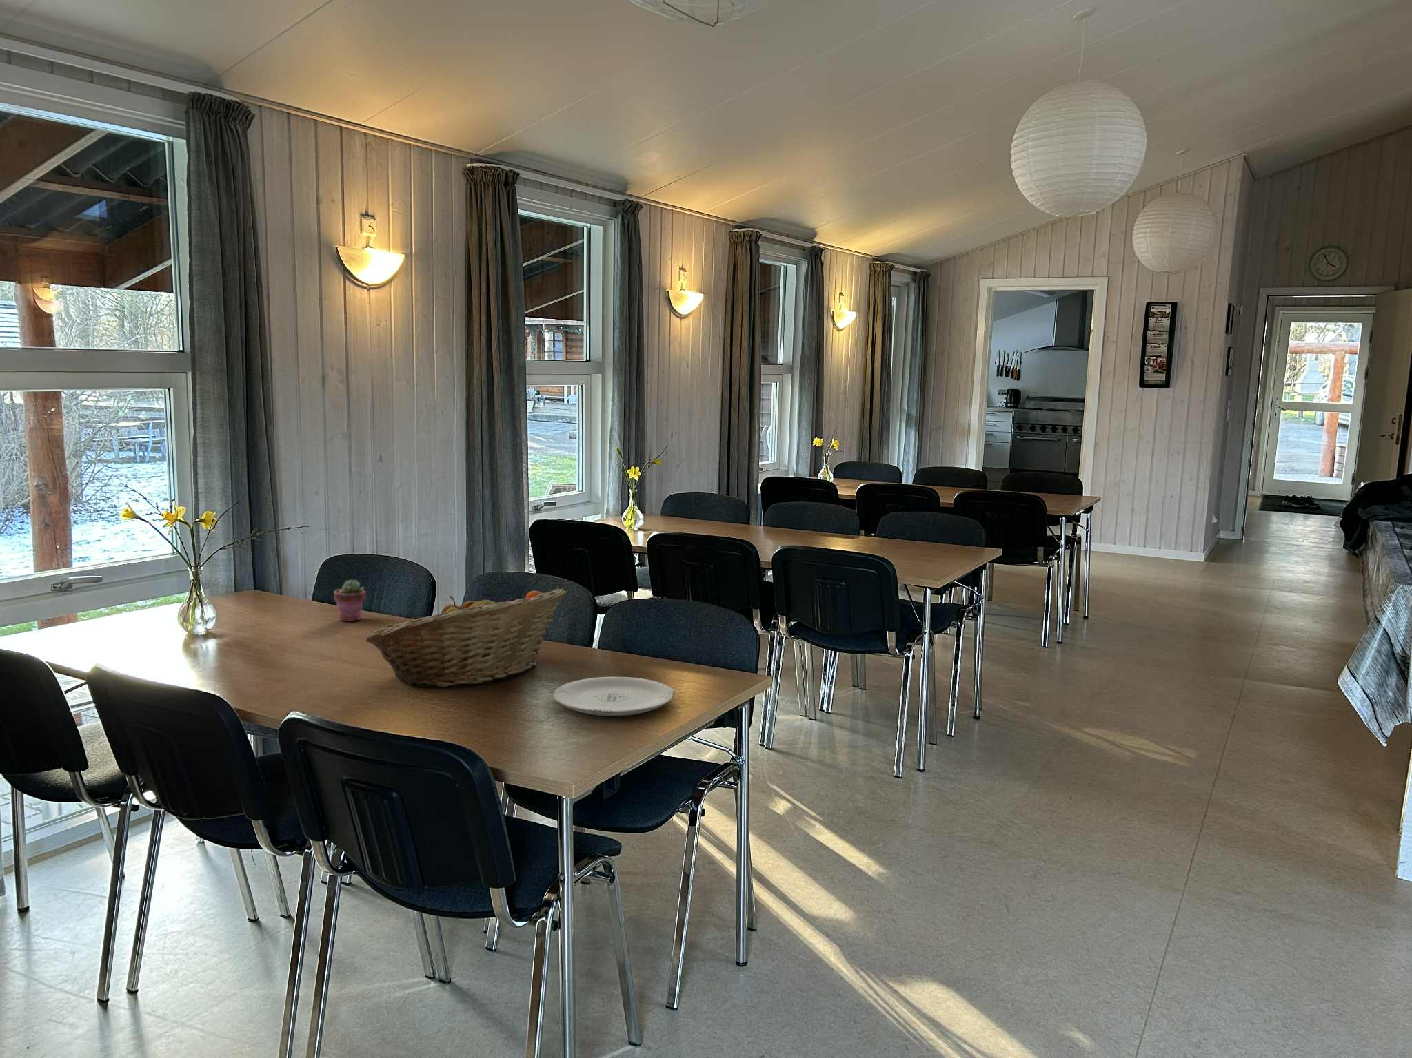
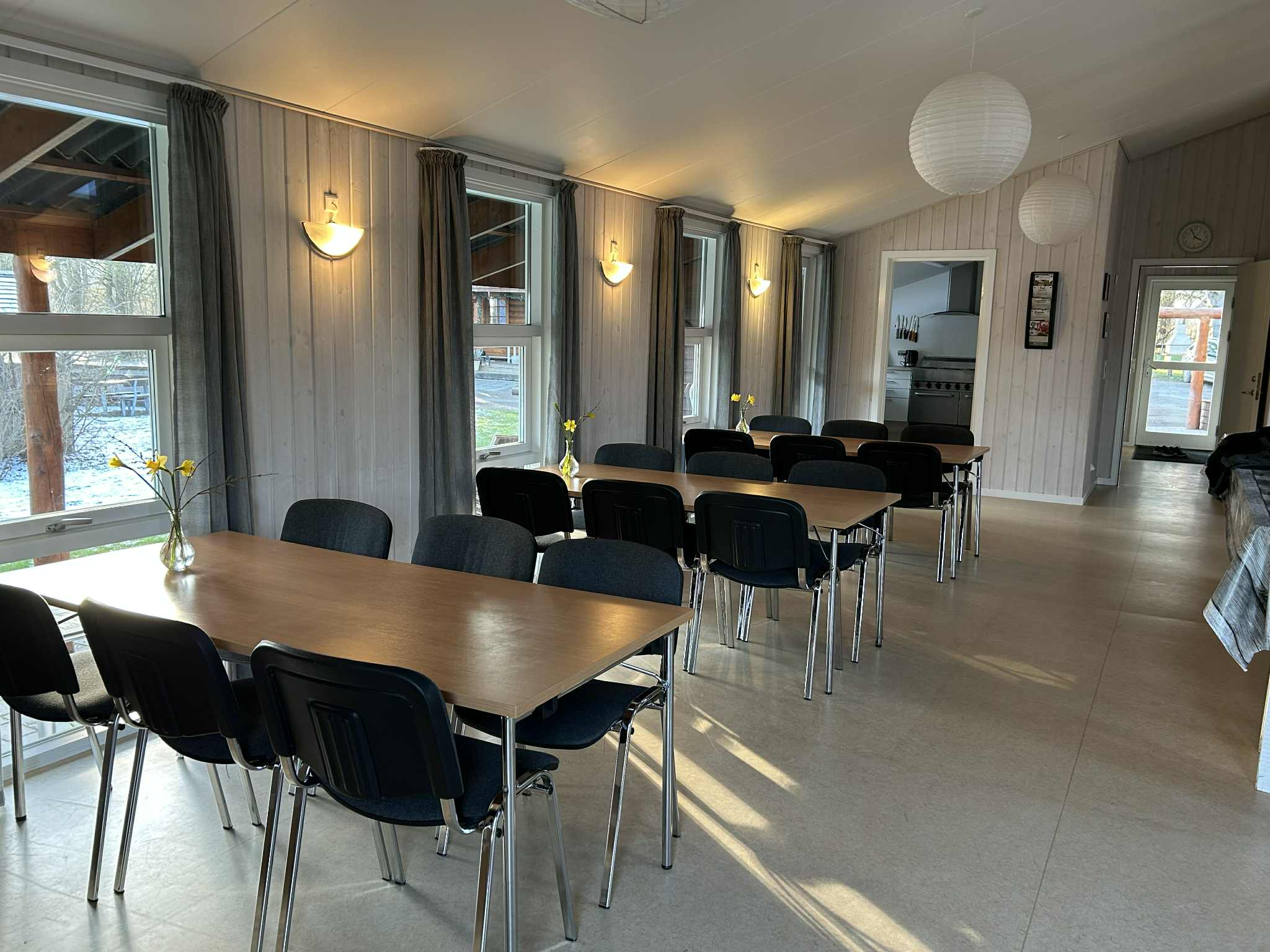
- plate [553,677,675,717]
- potted succulent [334,579,367,622]
- fruit basket [366,588,567,688]
